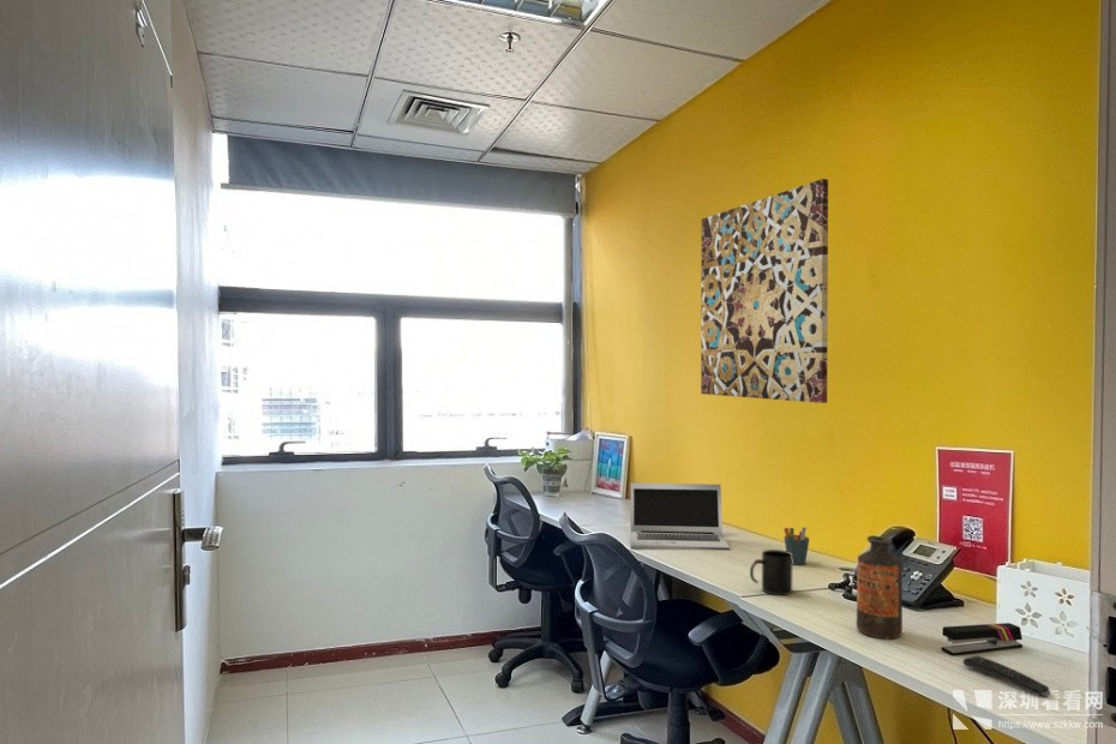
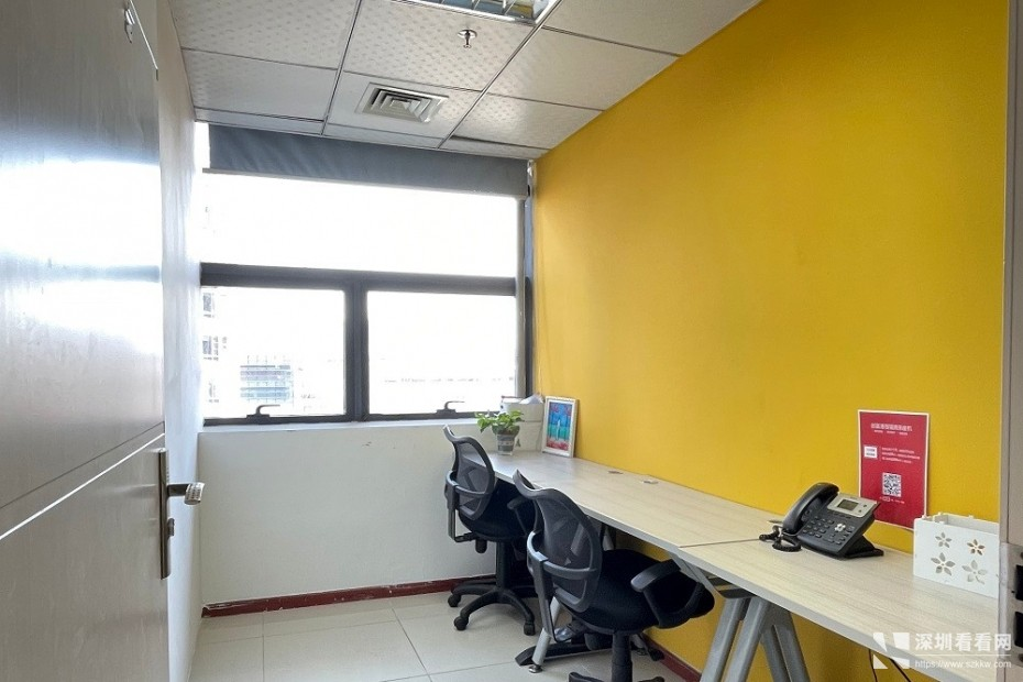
- laptop [630,482,731,551]
- wall art [700,178,829,404]
- bottle [856,534,904,640]
- stapler [940,622,1024,656]
- pen holder [782,526,810,566]
- remote control [962,655,1052,698]
- mug [749,548,794,596]
